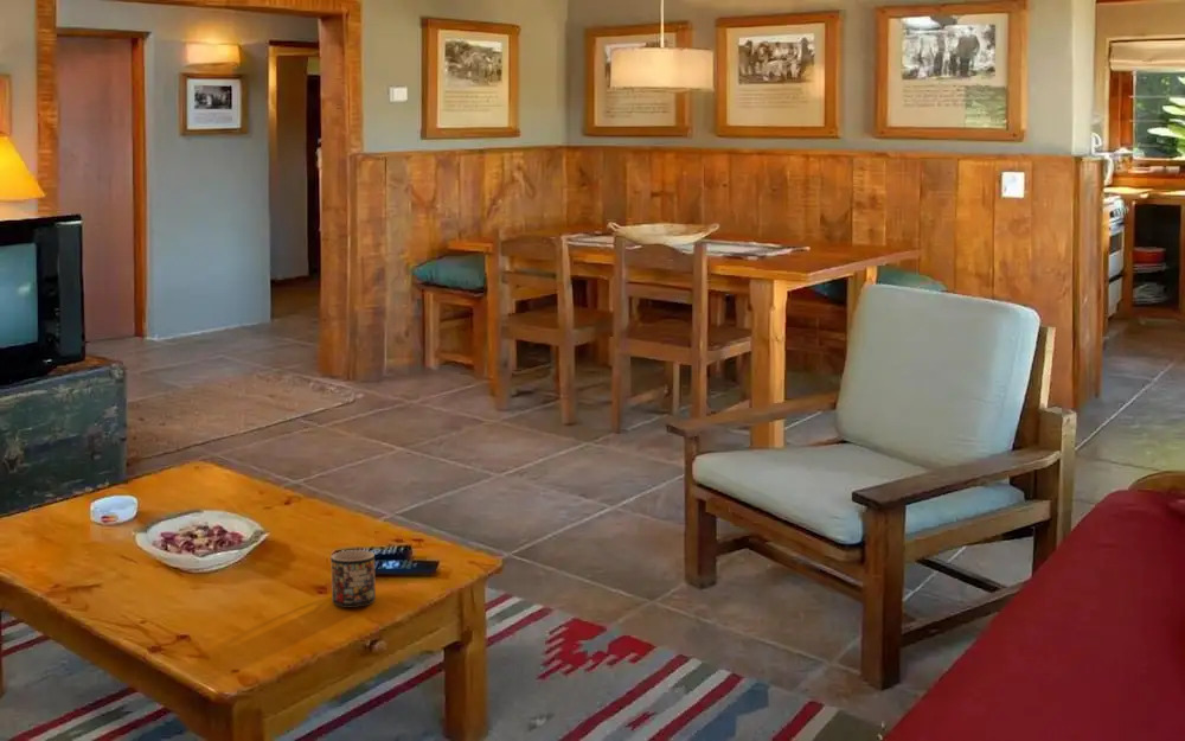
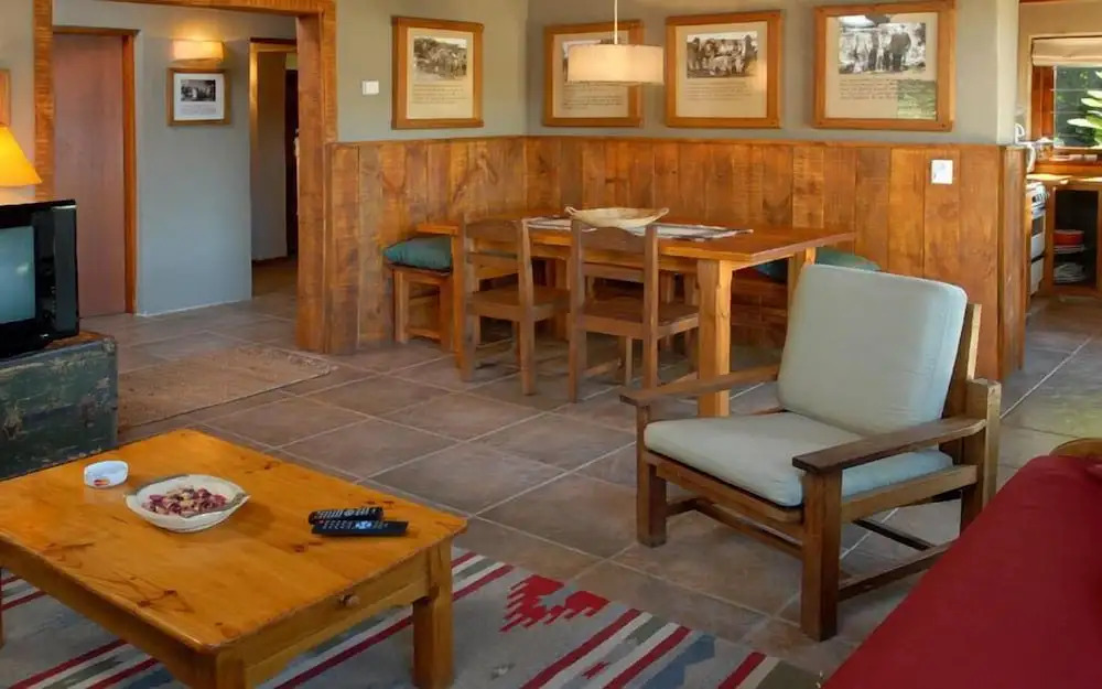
- mug [331,549,377,607]
